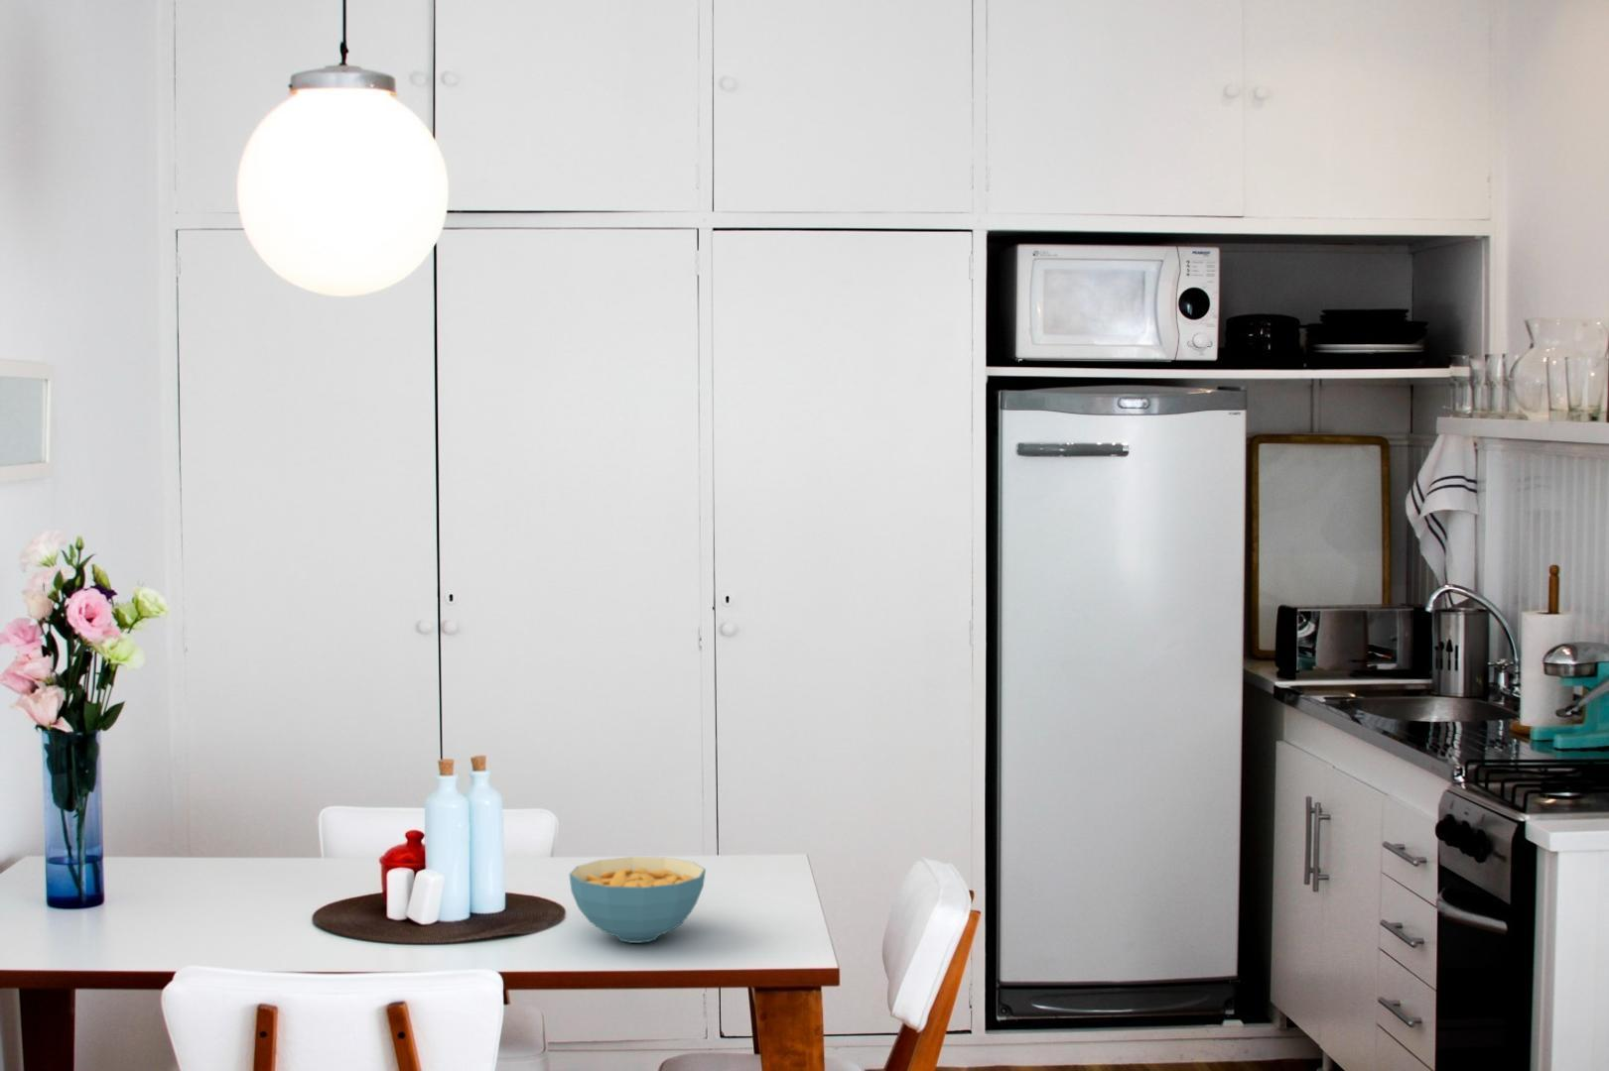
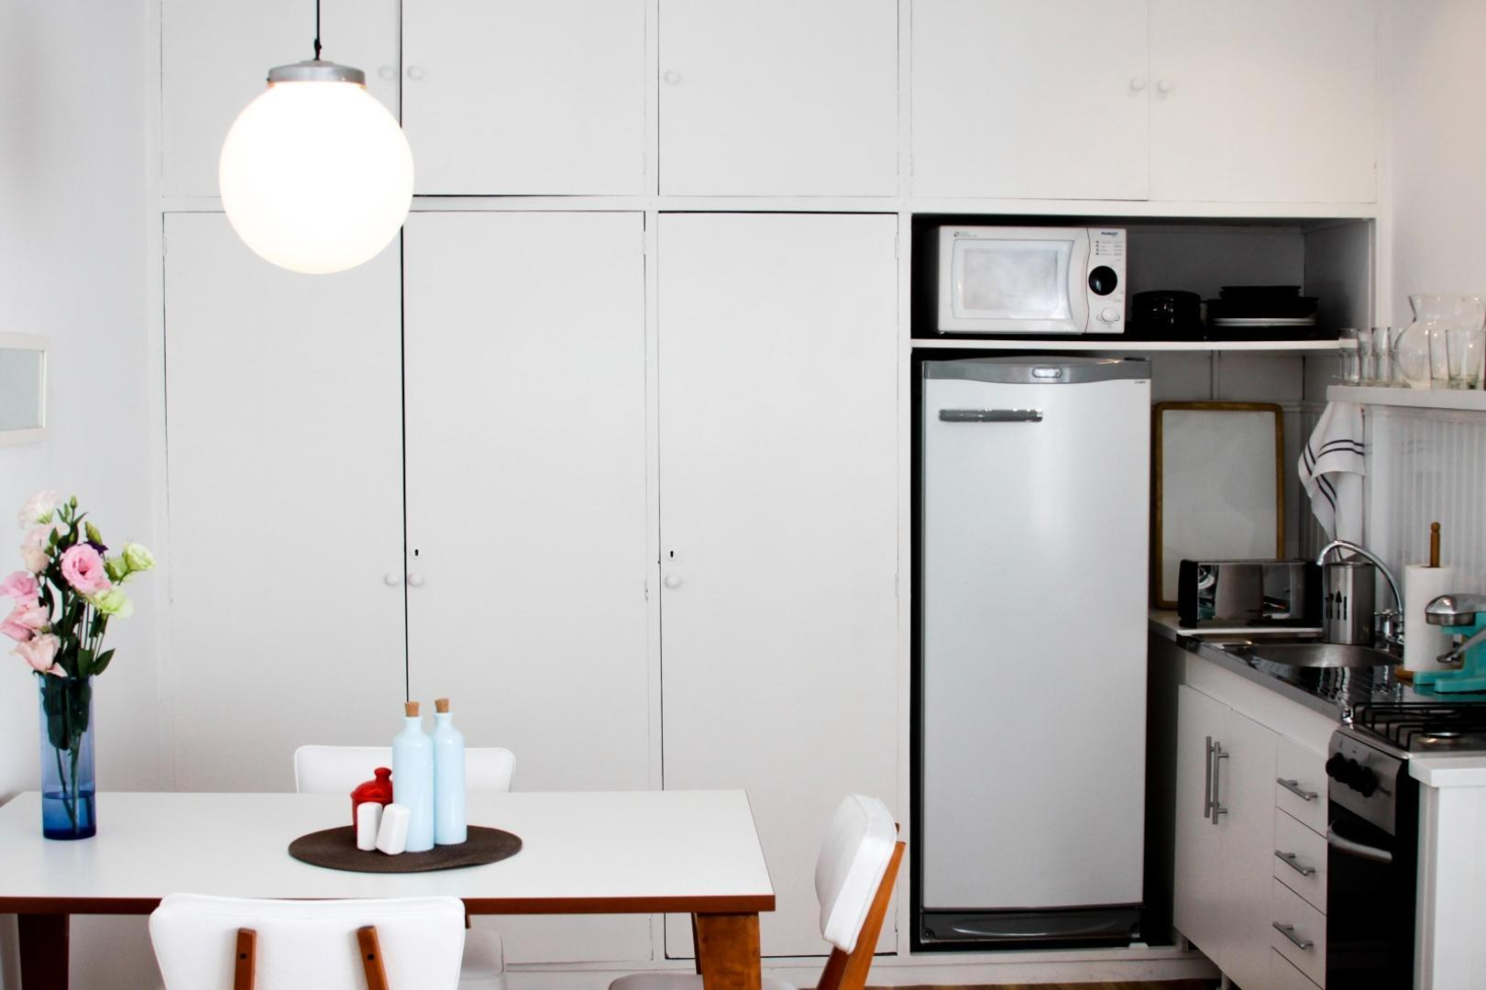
- cereal bowl [568,856,707,944]
